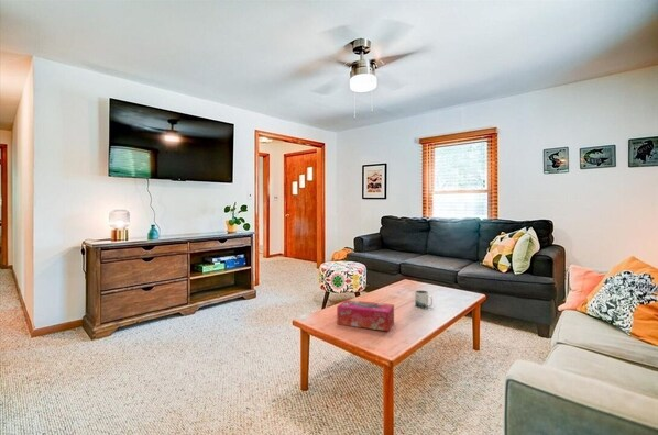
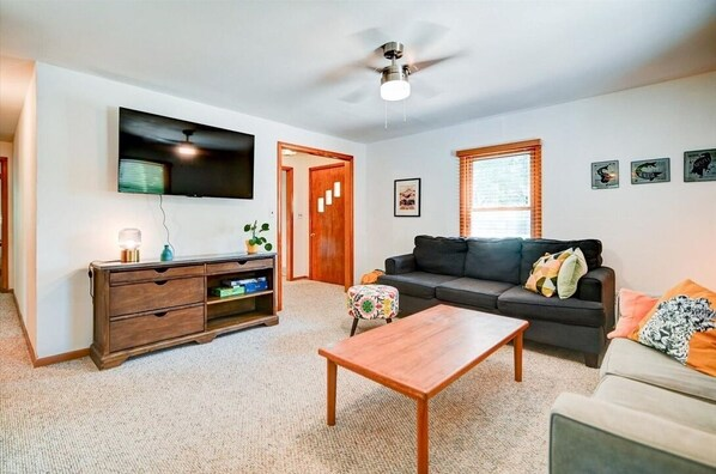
- tissue box [336,299,395,332]
- mug [414,289,434,309]
